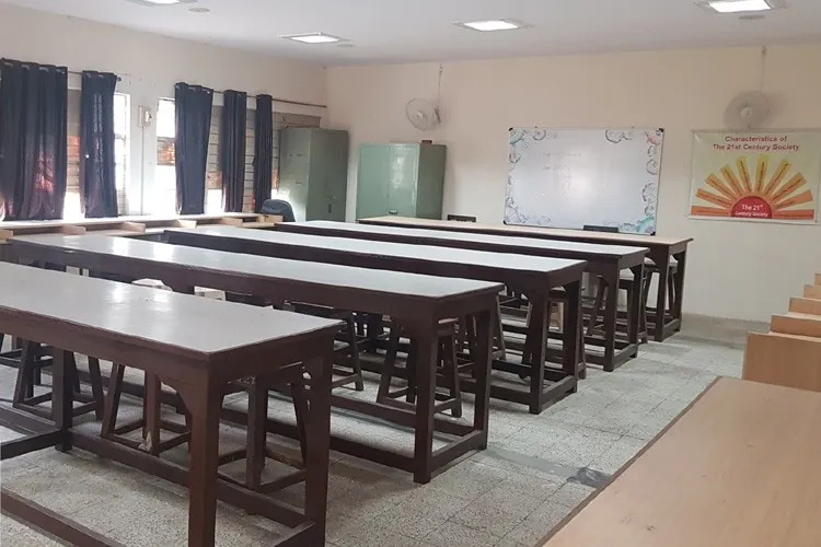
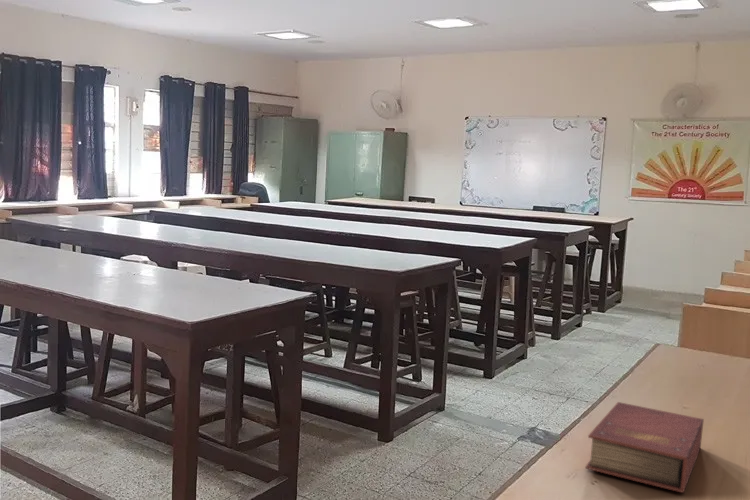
+ book [585,401,705,494]
